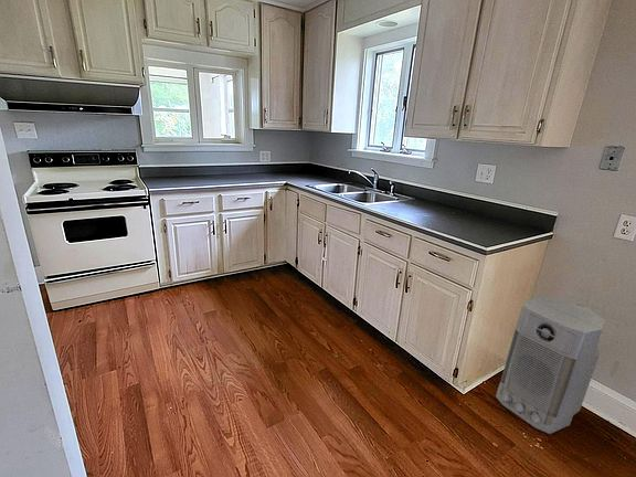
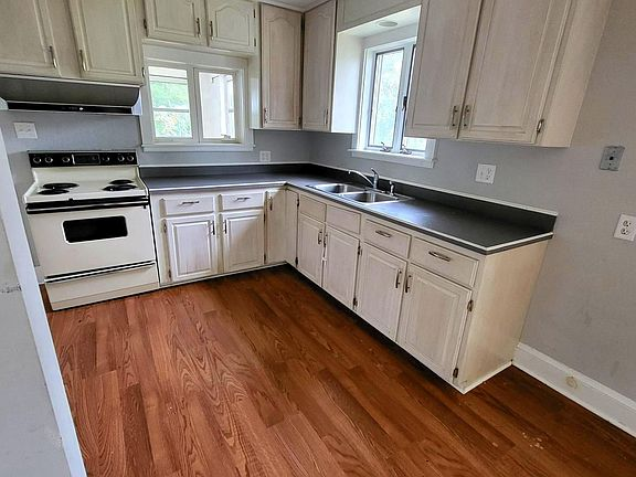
- air purifier [495,296,606,435]
